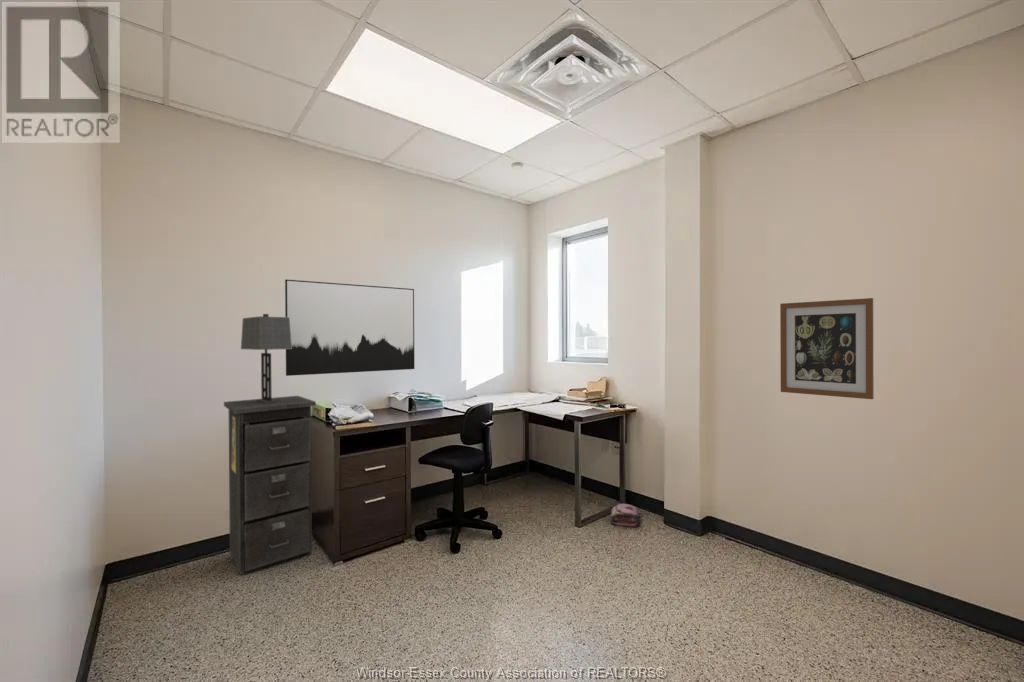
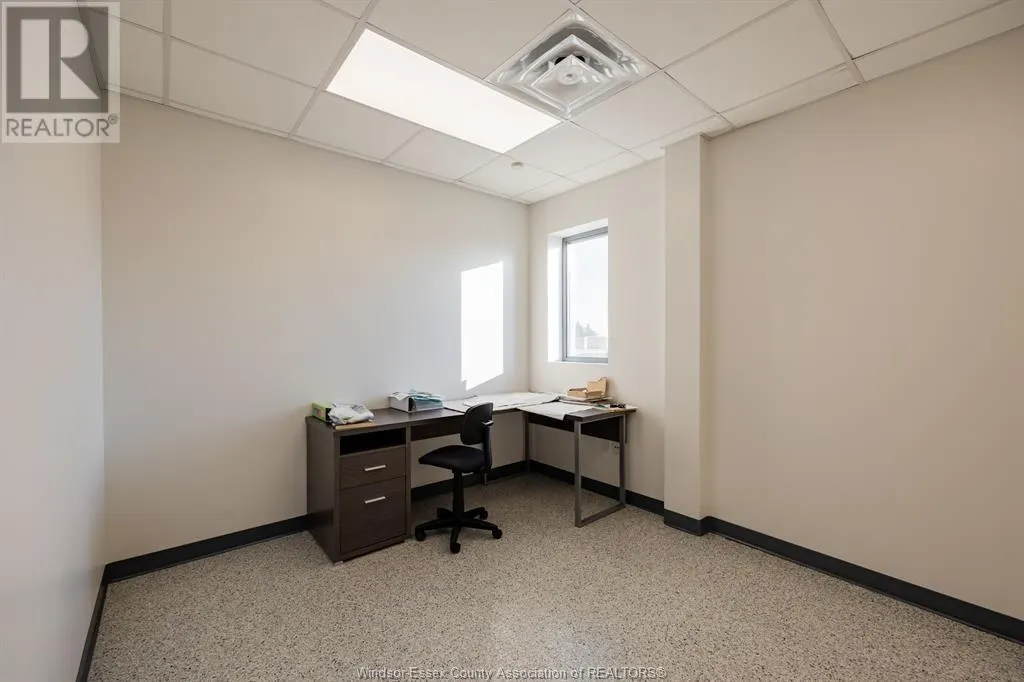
- table lamp [240,313,292,404]
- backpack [610,502,643,528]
- wall art [779,297,875,400]
- filing cabinet [223,395,317,576]
- wall art [284,279,416,377]
